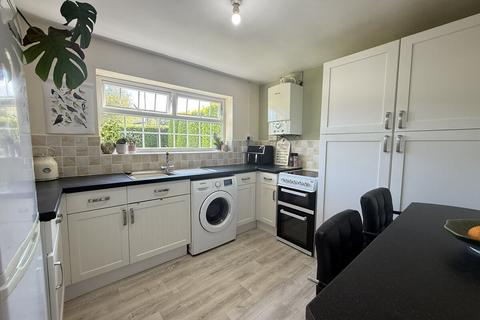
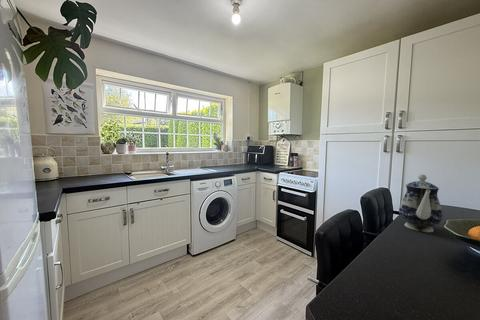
+ teapot [398,174,444,233]
